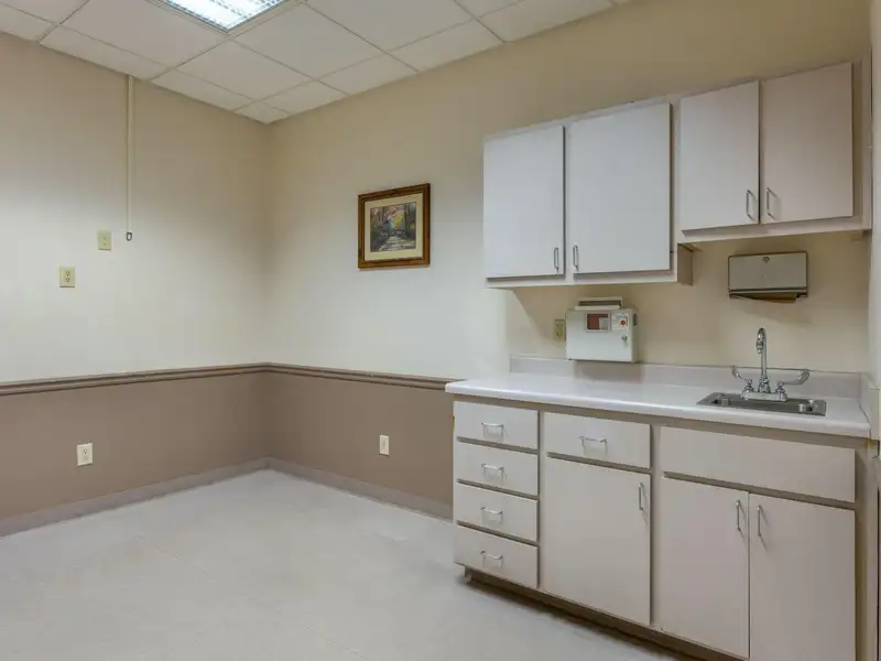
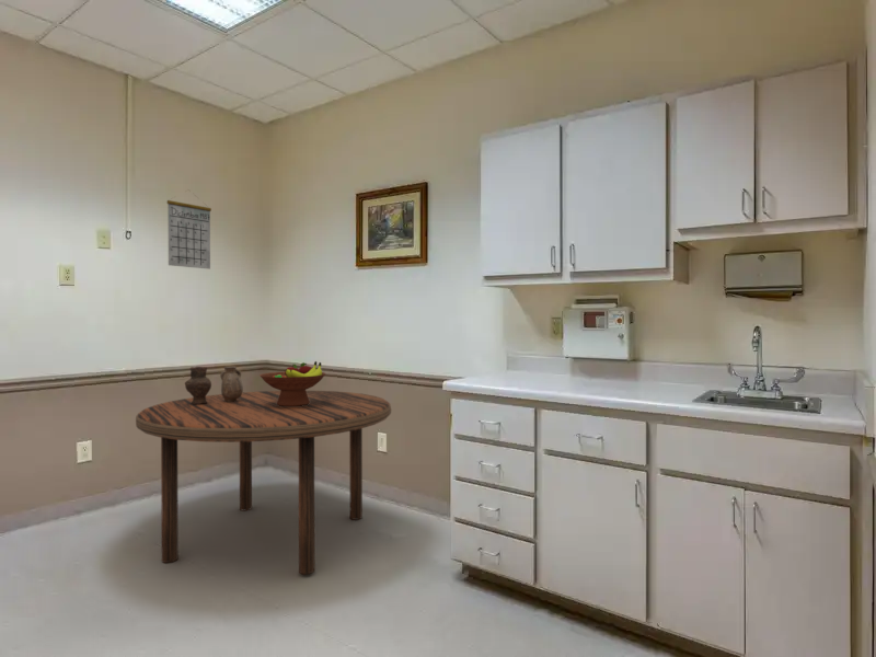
+ vase [184,366,244,405]
+ calendar [166,188,212,270]
+ fruit bowl [258,360,326,406]
+ dining table [135,390,392,576]
